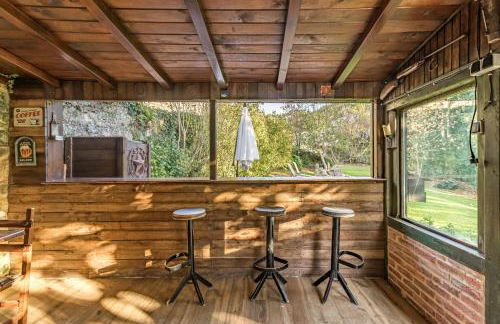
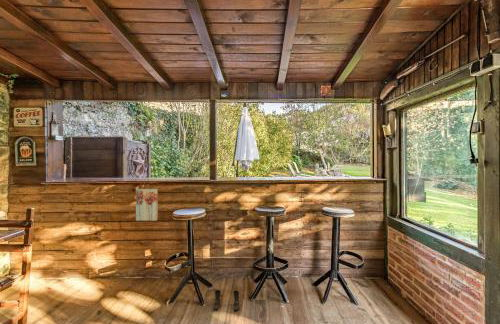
+ boots [212,289,240,312]
+ wall art [135,188,159,222]
